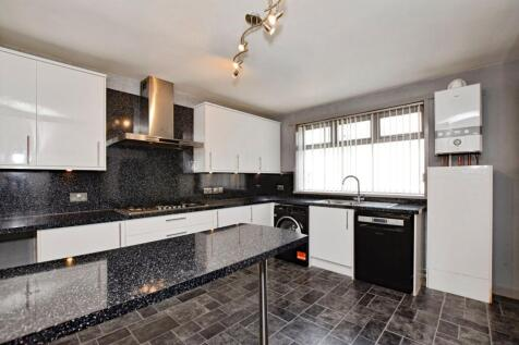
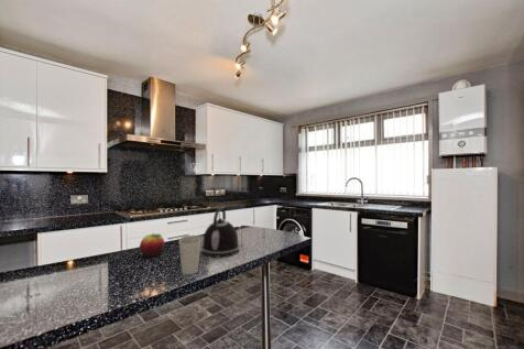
+ kettle [200,206,240,258]
+ fruit [139,232,166,258]
+ cup [178,235,201,275]
